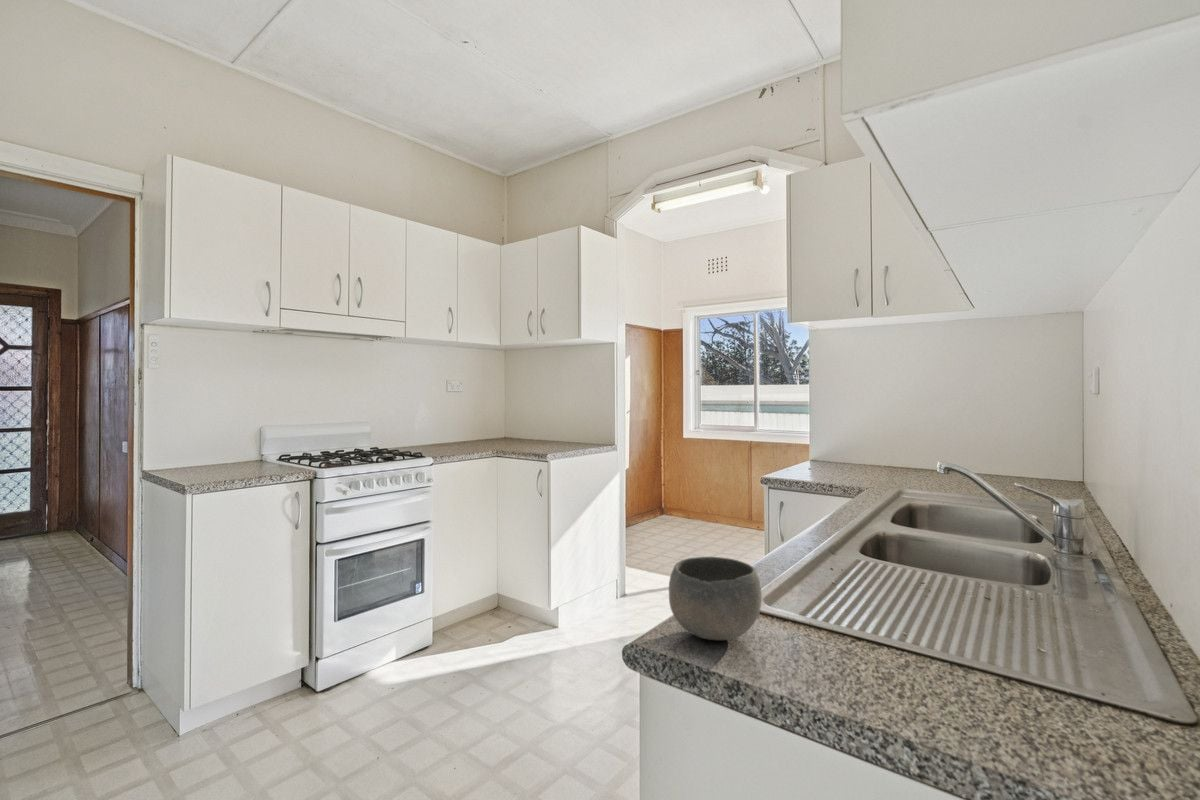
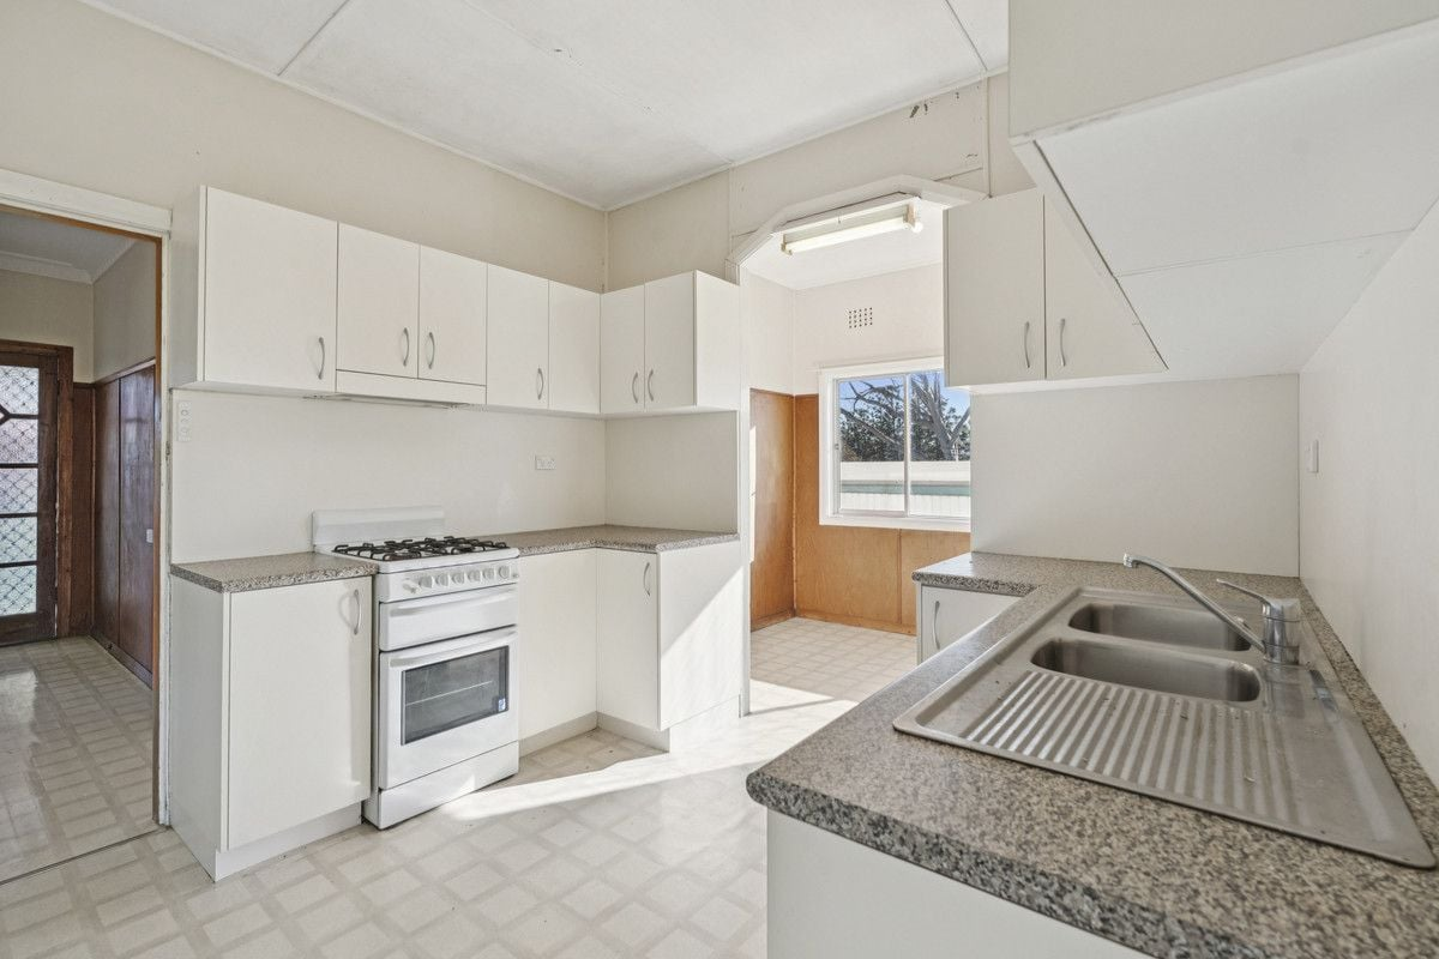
- bowl [668,556,763,641]
